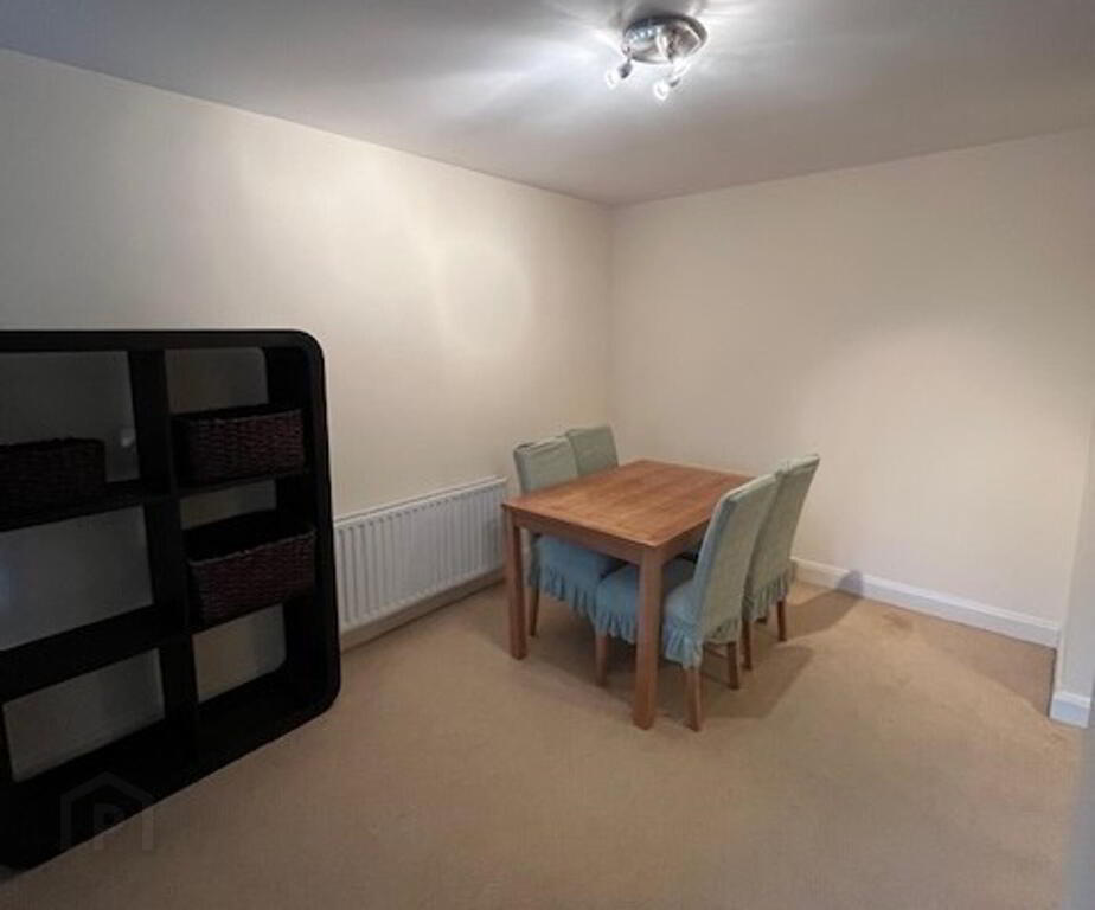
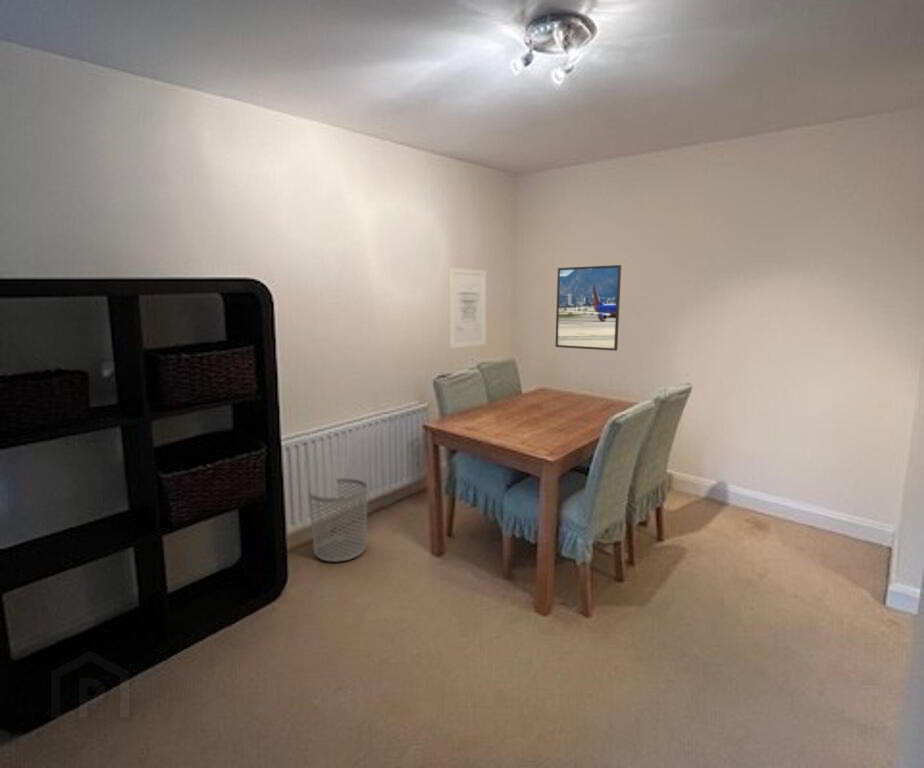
+ waste bin [308,477,368,563]
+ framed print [555,264,622,352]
+ wall art [449,267,487,349]
